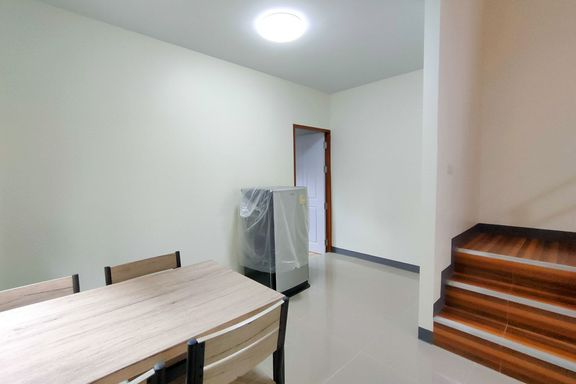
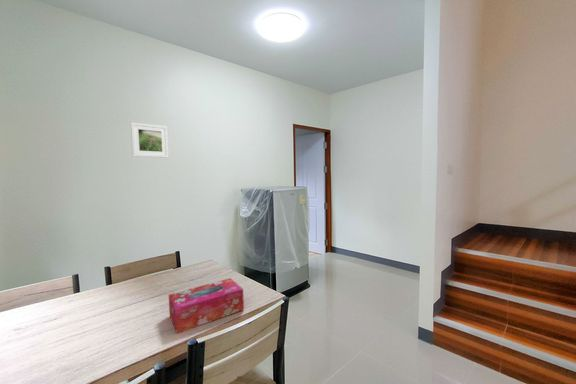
+ tissue box [168,277,245,334]
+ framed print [130,121,170,159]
